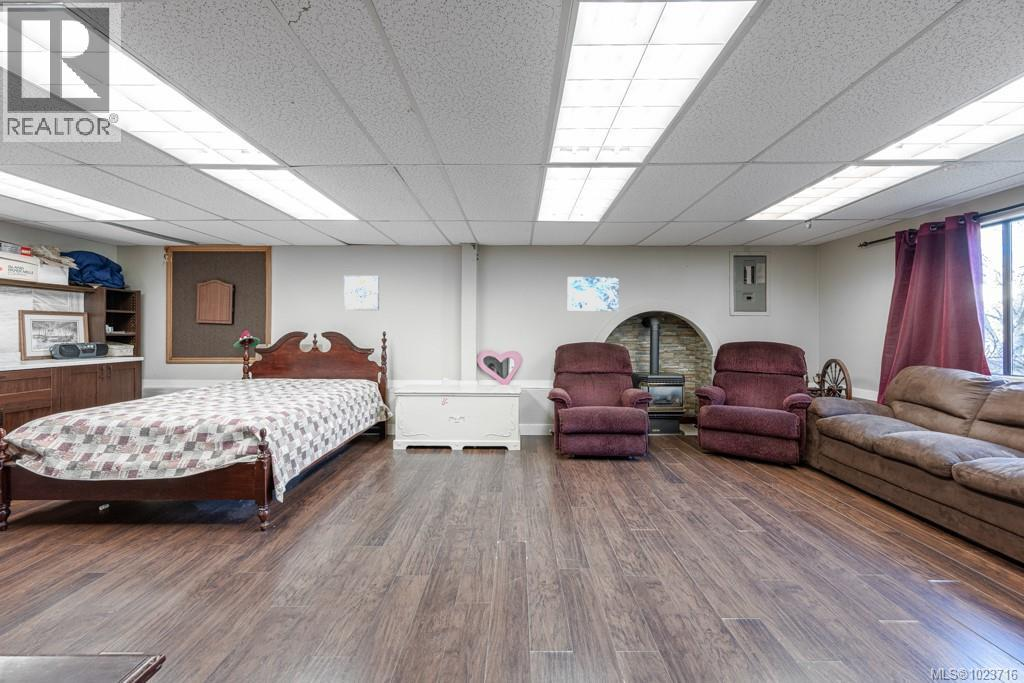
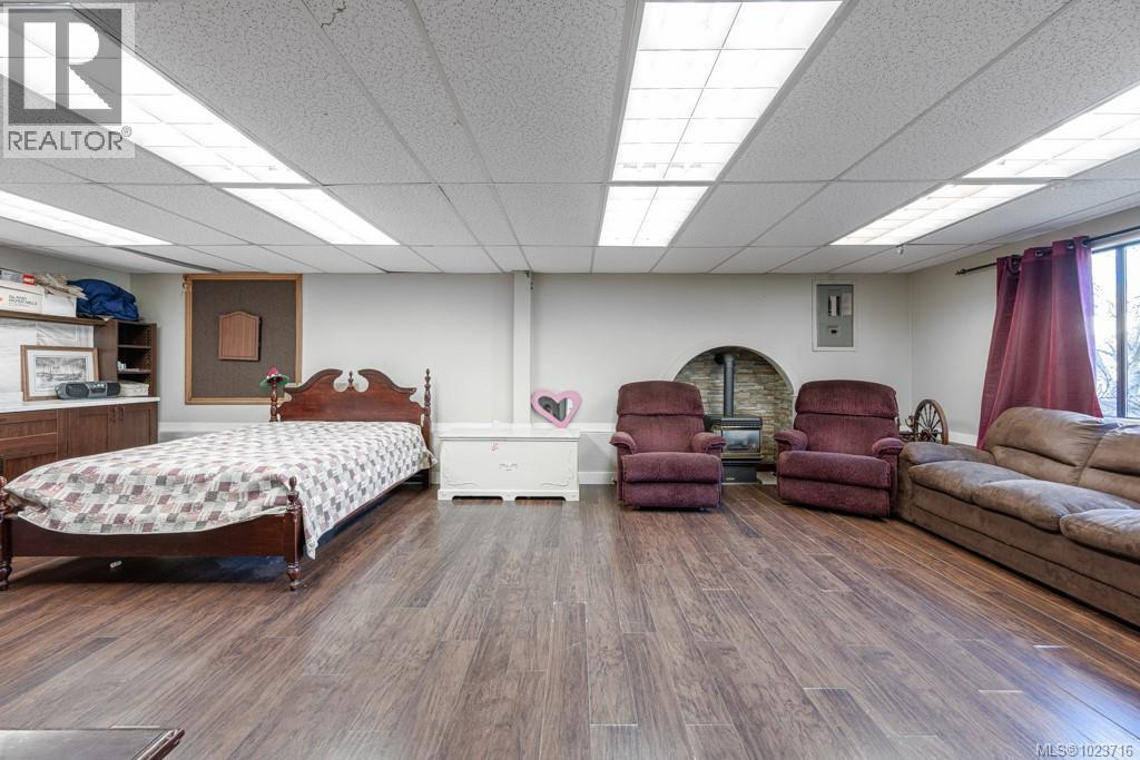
- wall art [567,276,620,312]
- wall art [343,275,380,311]
